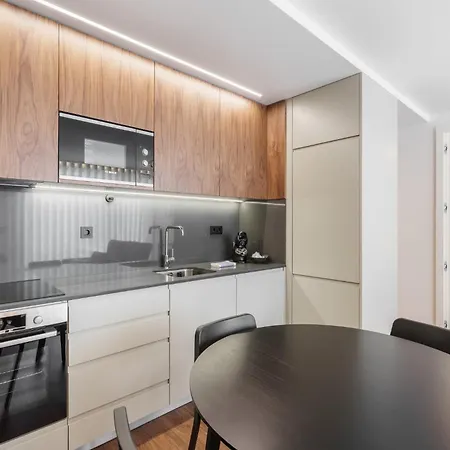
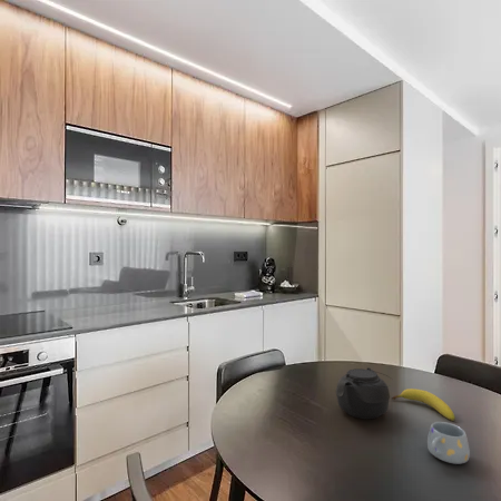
+ mug [426,421,471,465]
+ teapot [335,366,392,420]
+ fruit [391,387,456,422]
